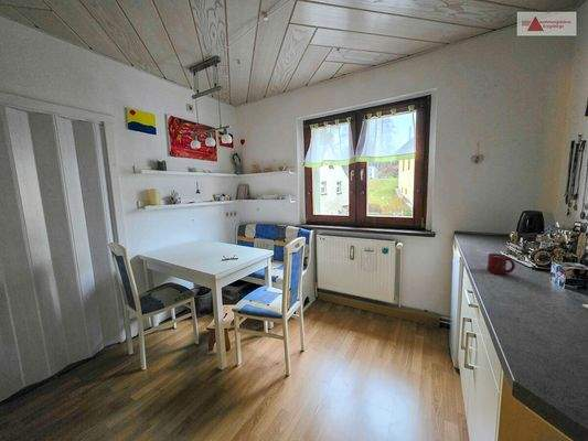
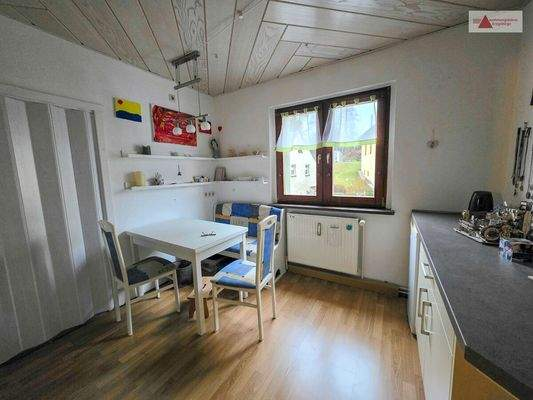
- cup [487,252,516,276]
